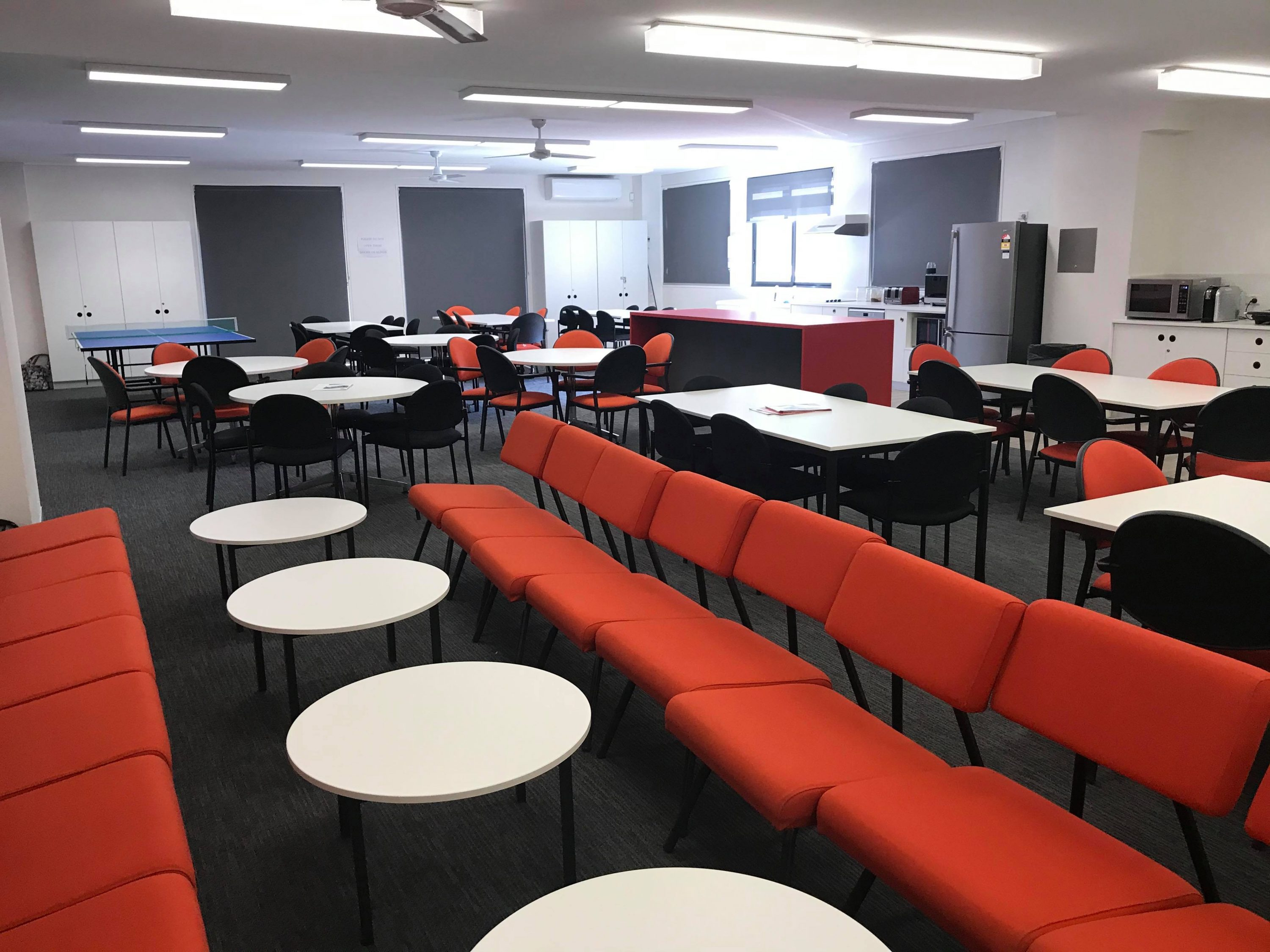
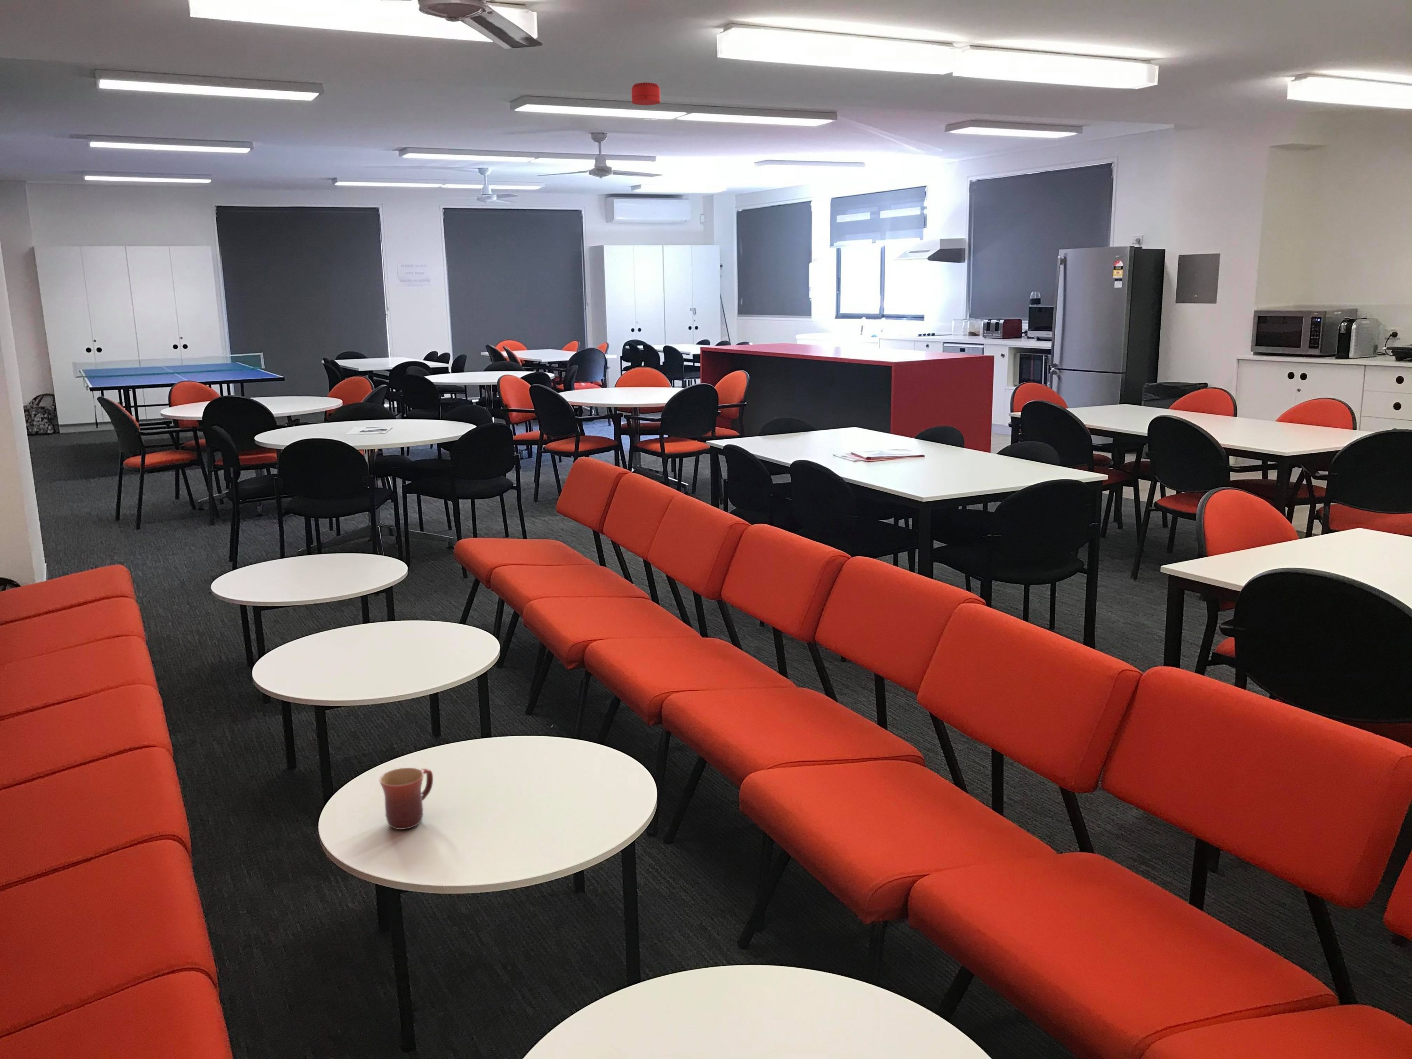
+ mug [379,768,434,830]
+ smoke detector [630,82,660,106]
